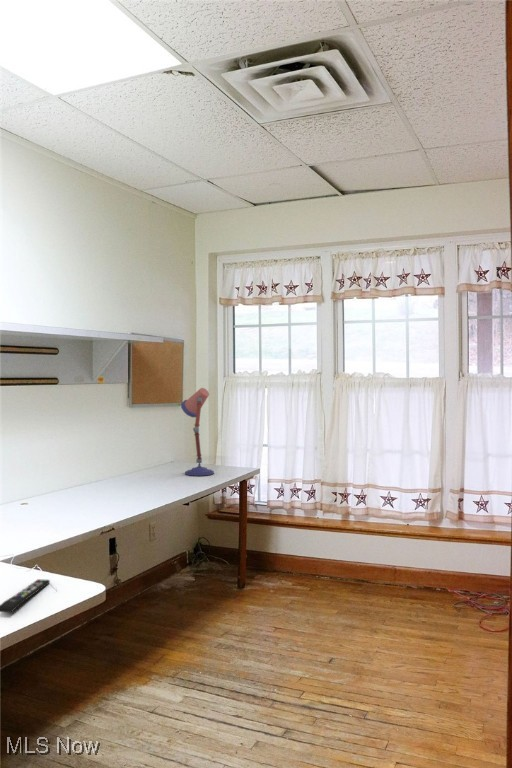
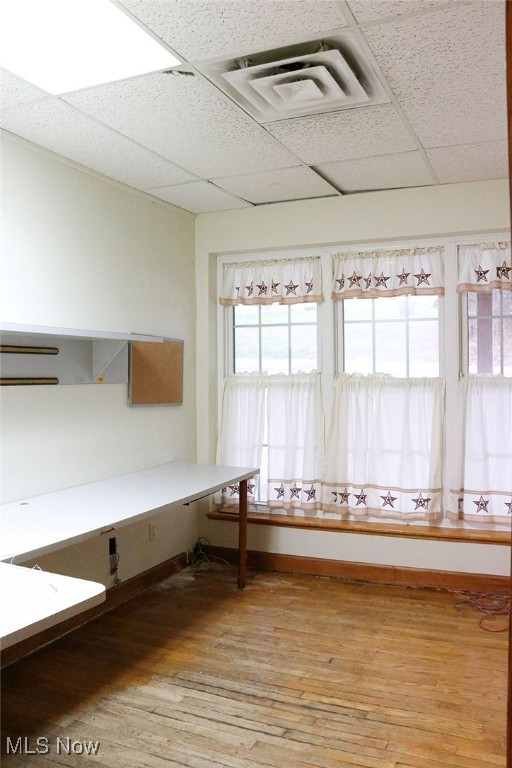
- desk lamp [180,387,215,477]
- remote control [0,578,51,614]
